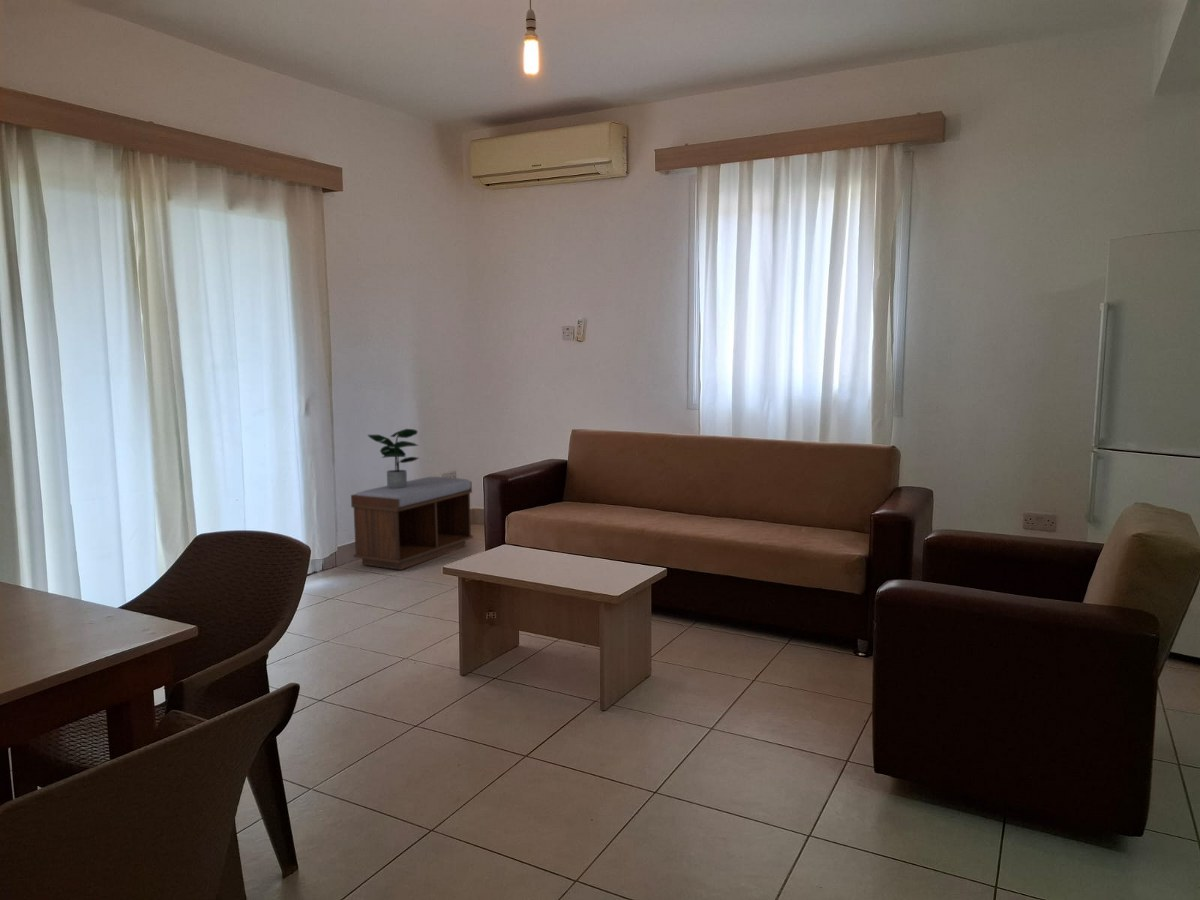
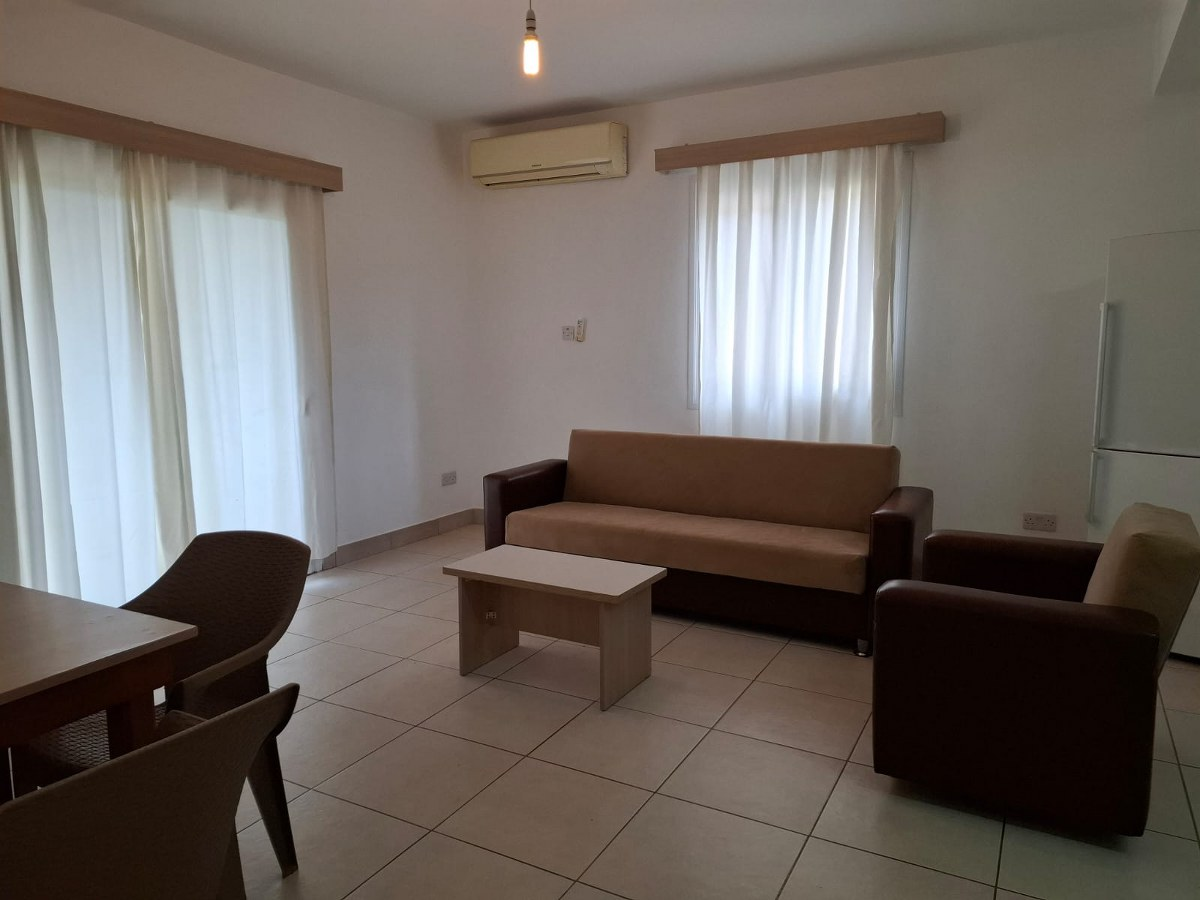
- potted plant [367,428,420,488]
- bench [350,476,474,571]
